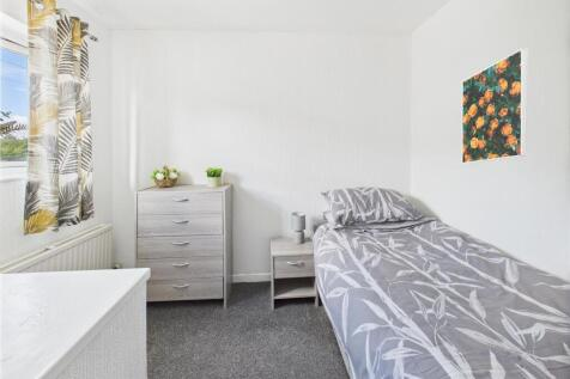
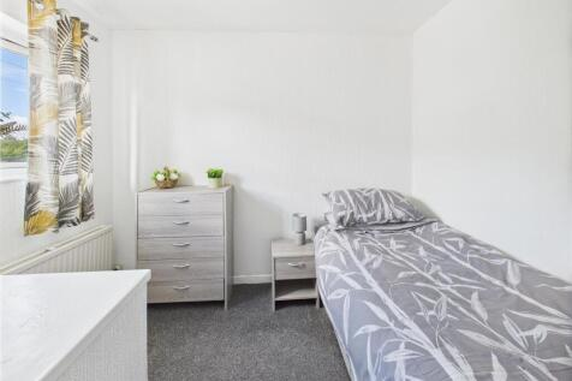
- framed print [461,48,528,165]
